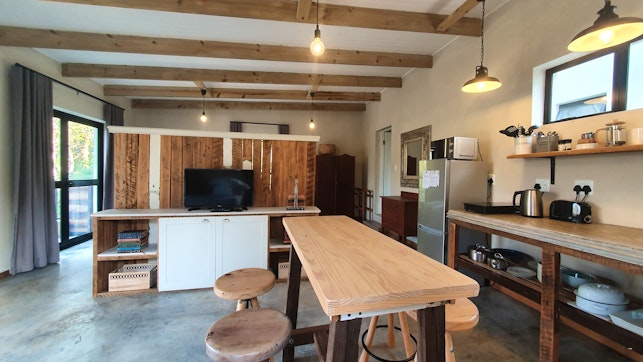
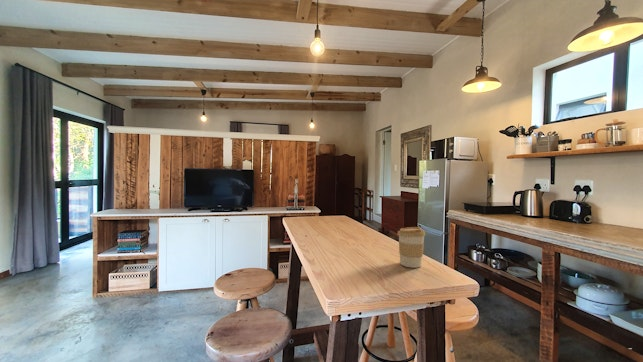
+ coffee cup [396,226,426,269]
